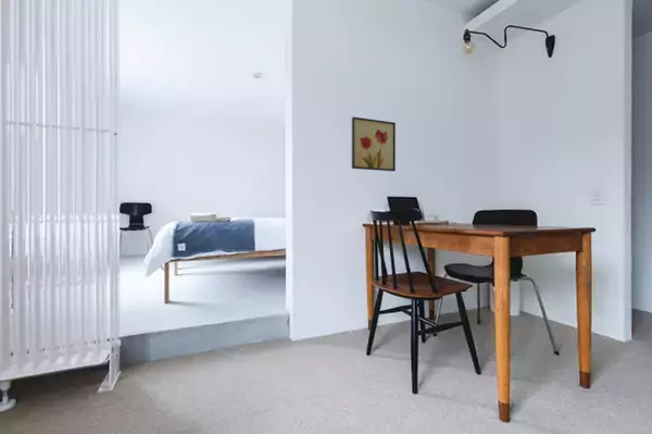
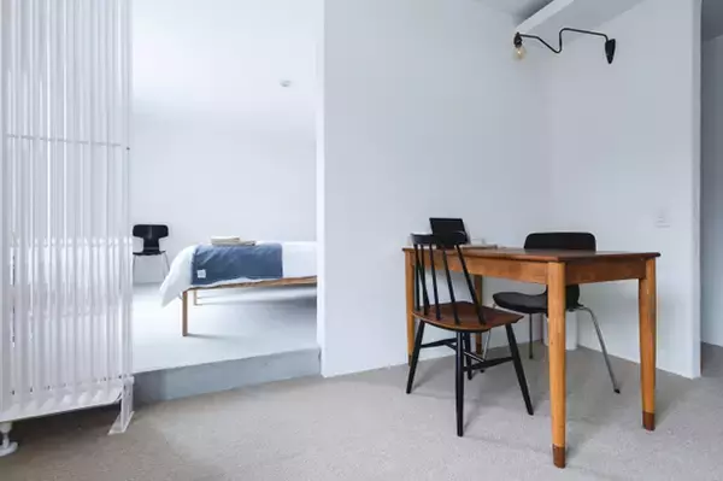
- wall art [351,116,397,172]
